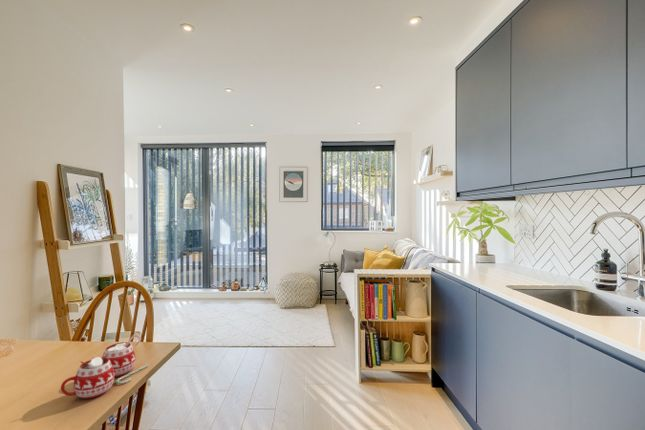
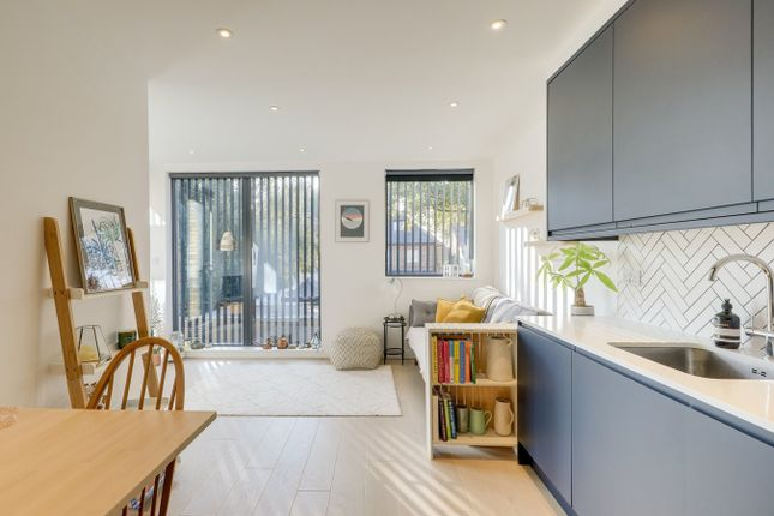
- mug [60,333,149,400]
